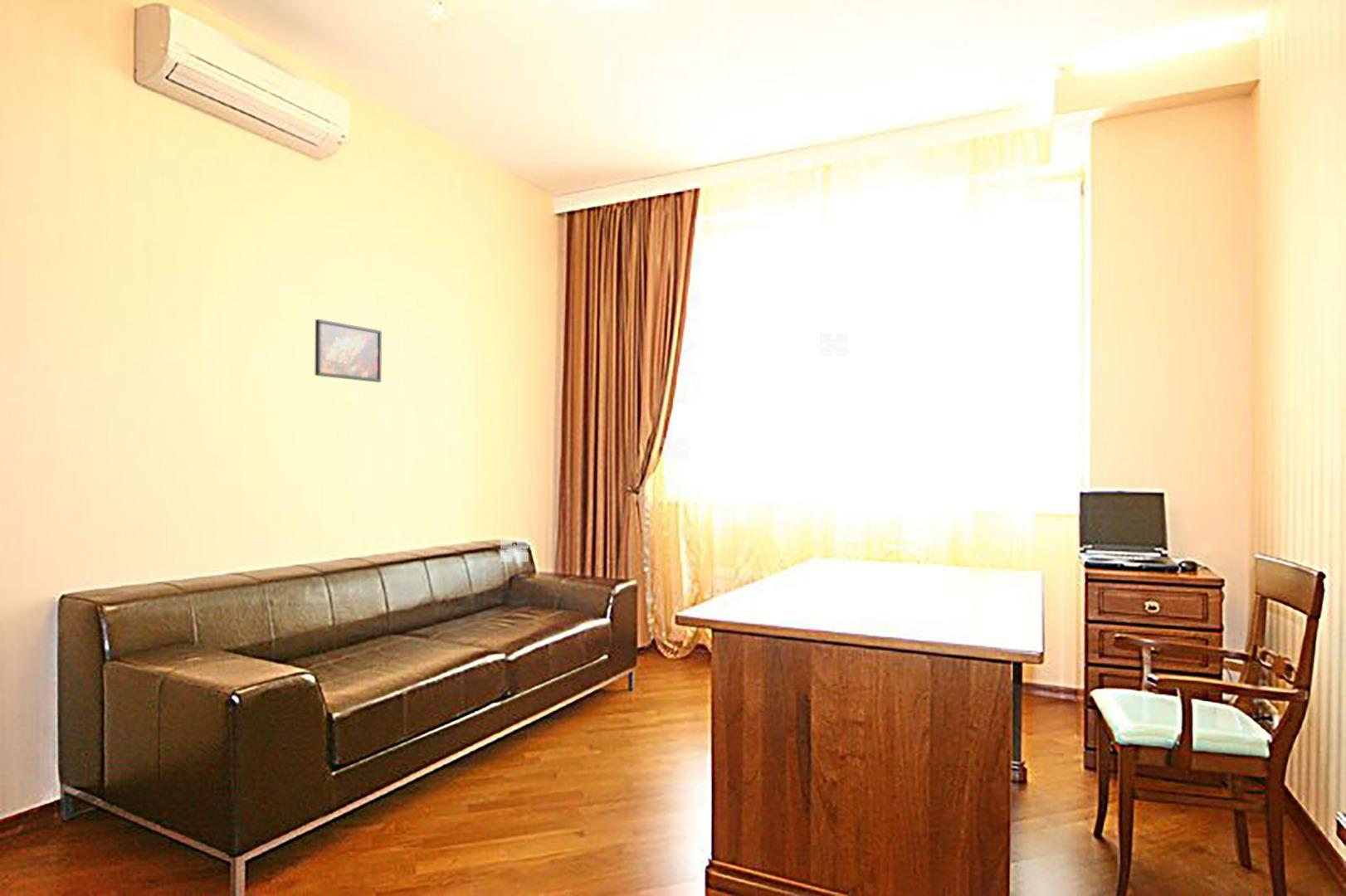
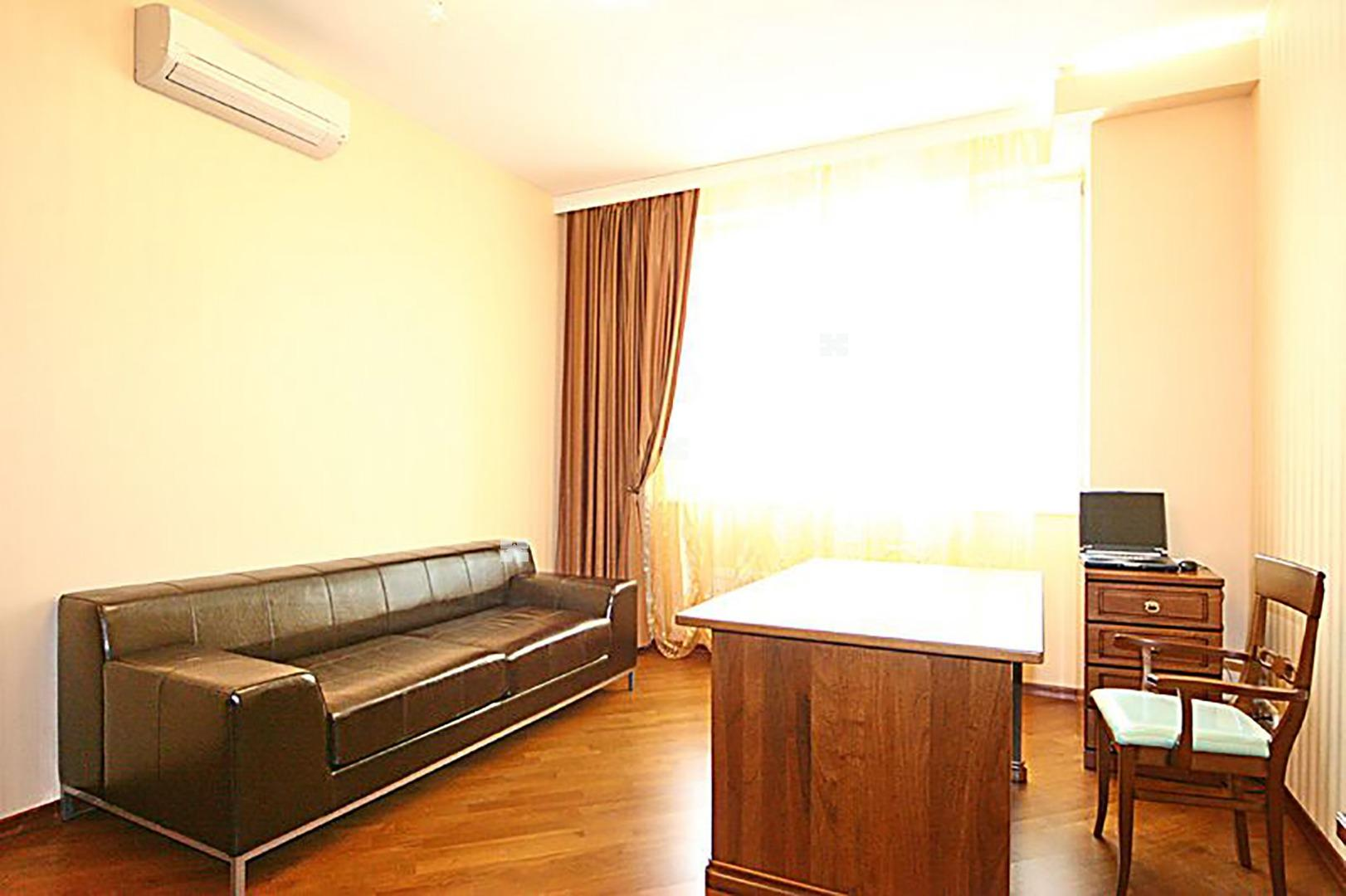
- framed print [315,319,383,383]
